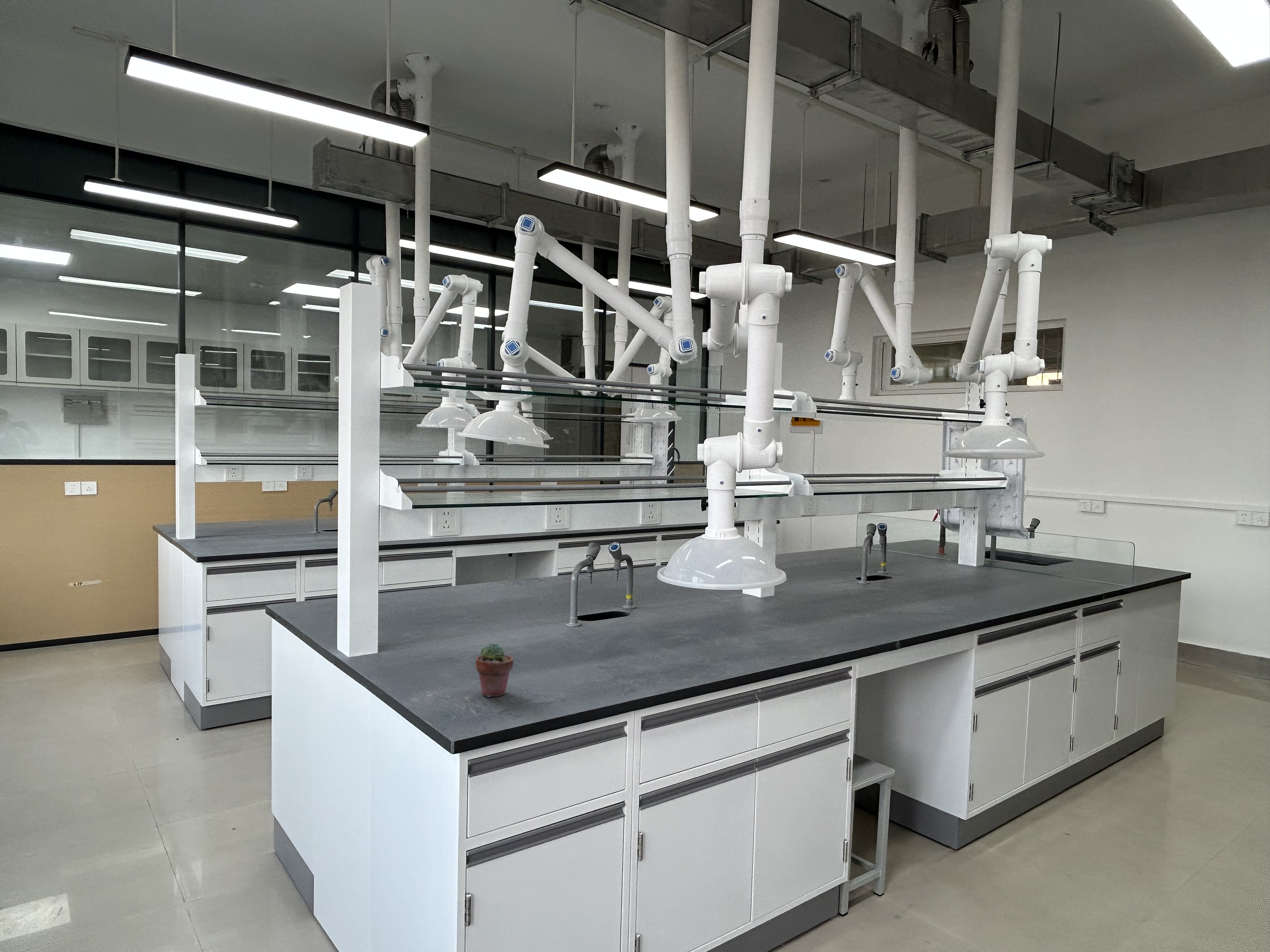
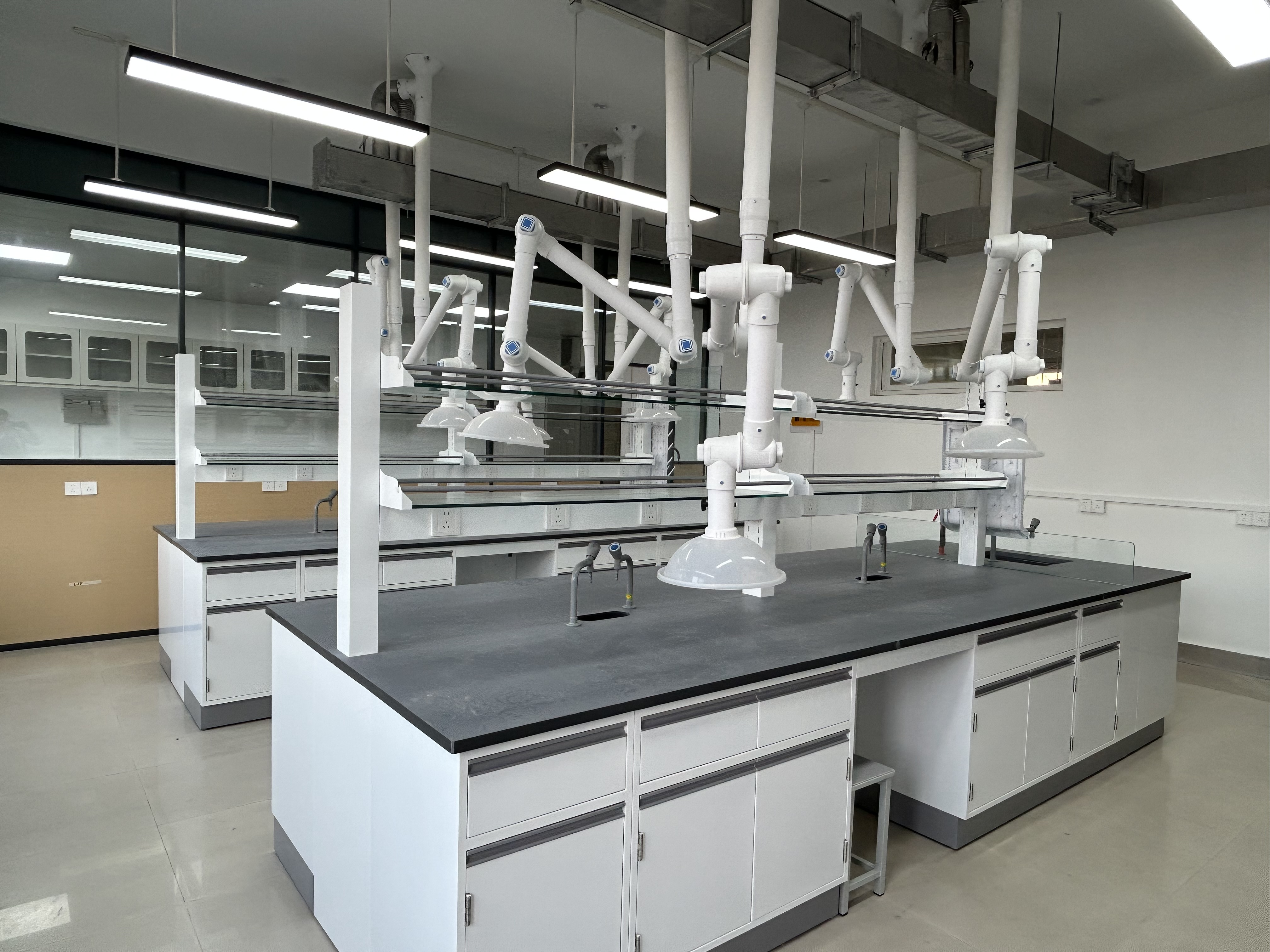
- potted succulent [475,643,514,698]
